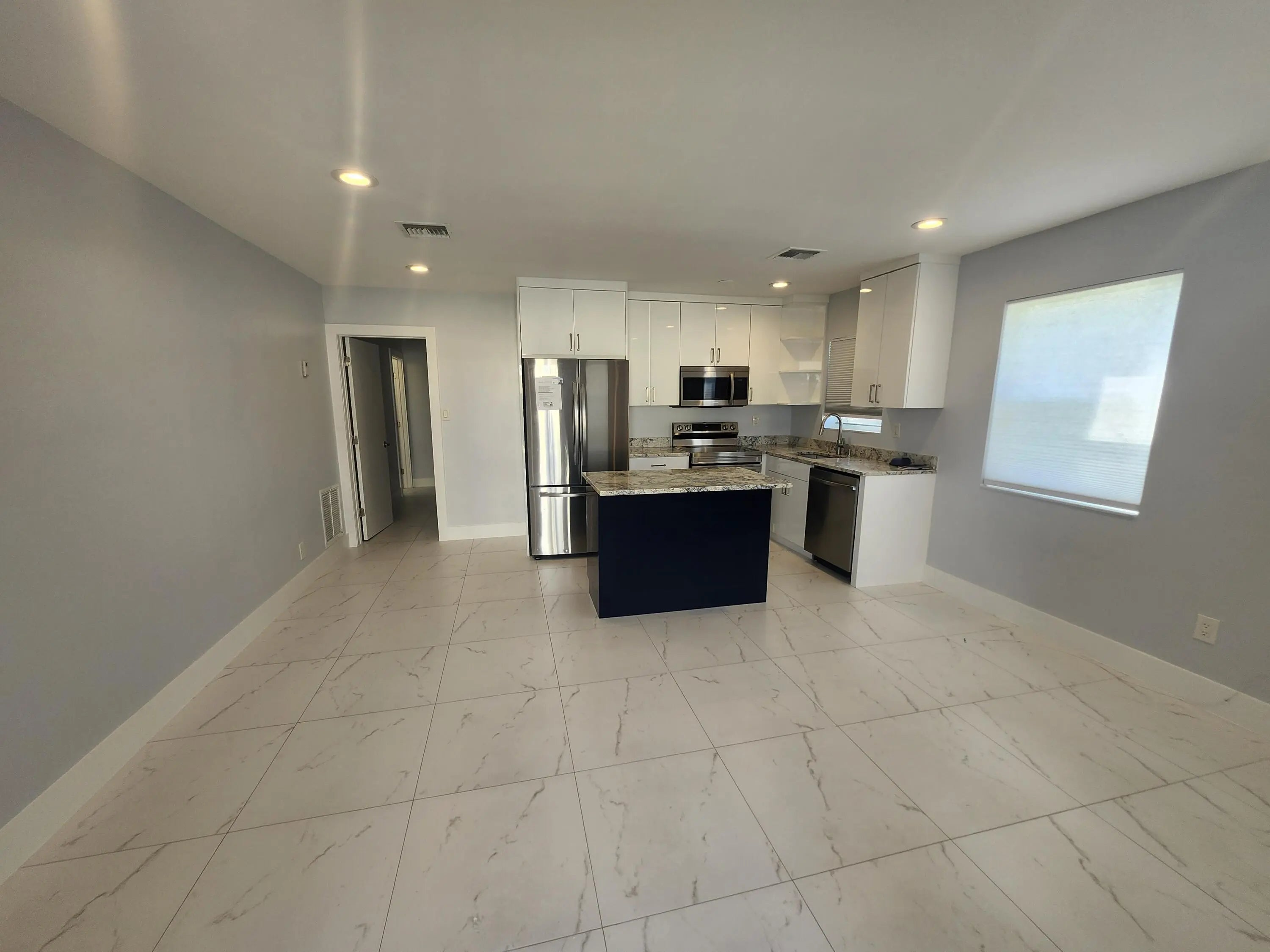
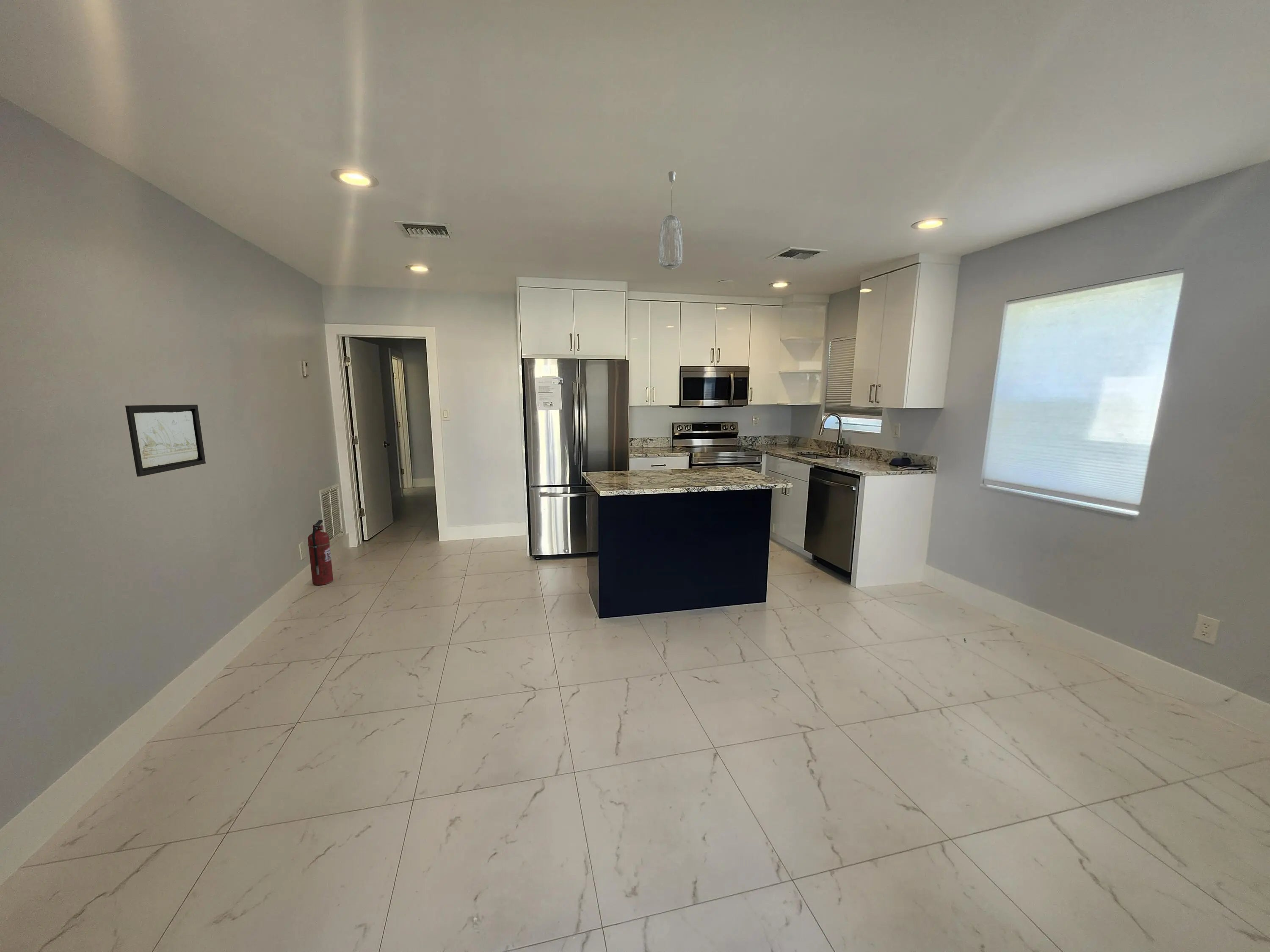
+ fire extinguisher [307,520,334,586]
+ pendant light [658,171,683,270]
+ wall art [125,404,206,477]
